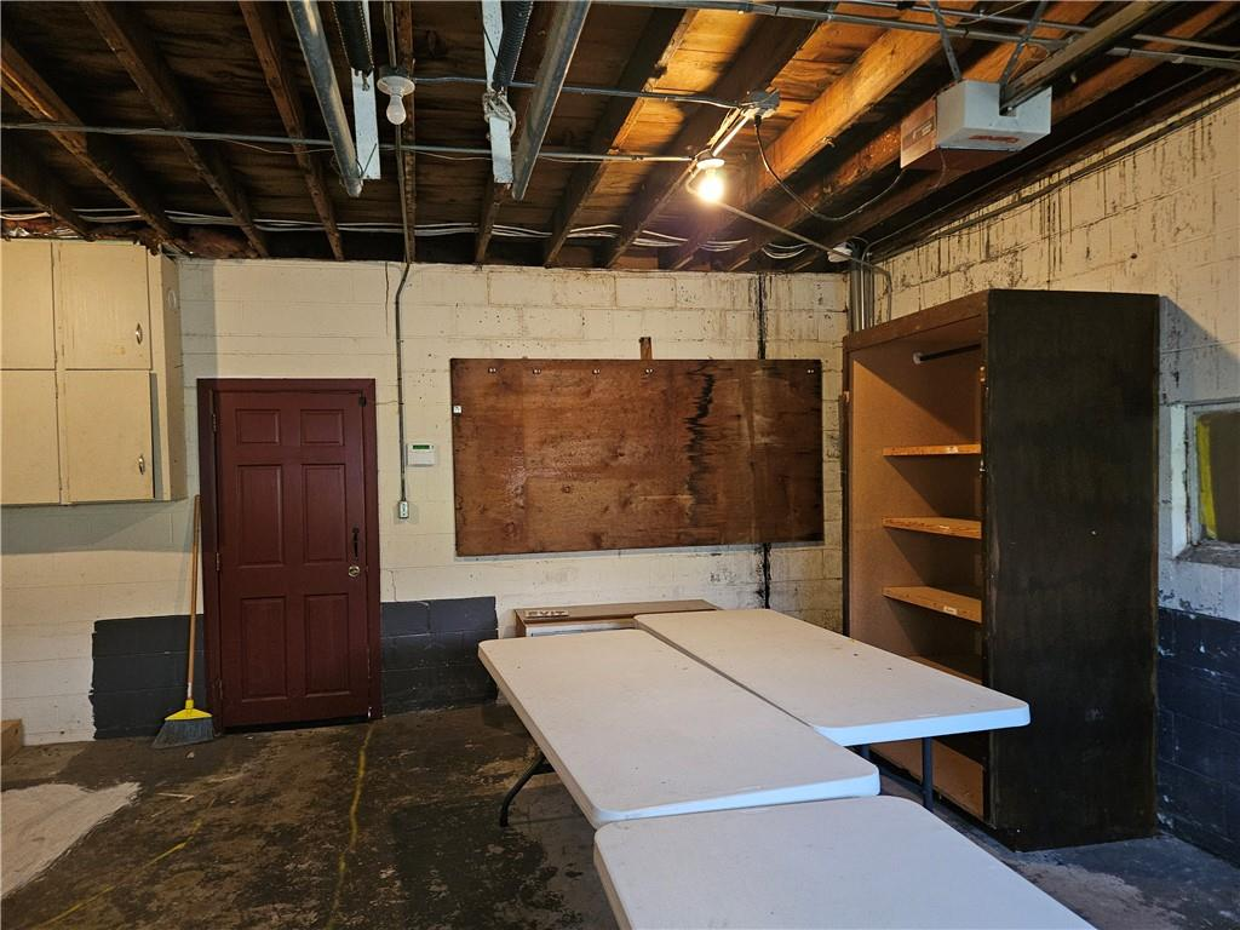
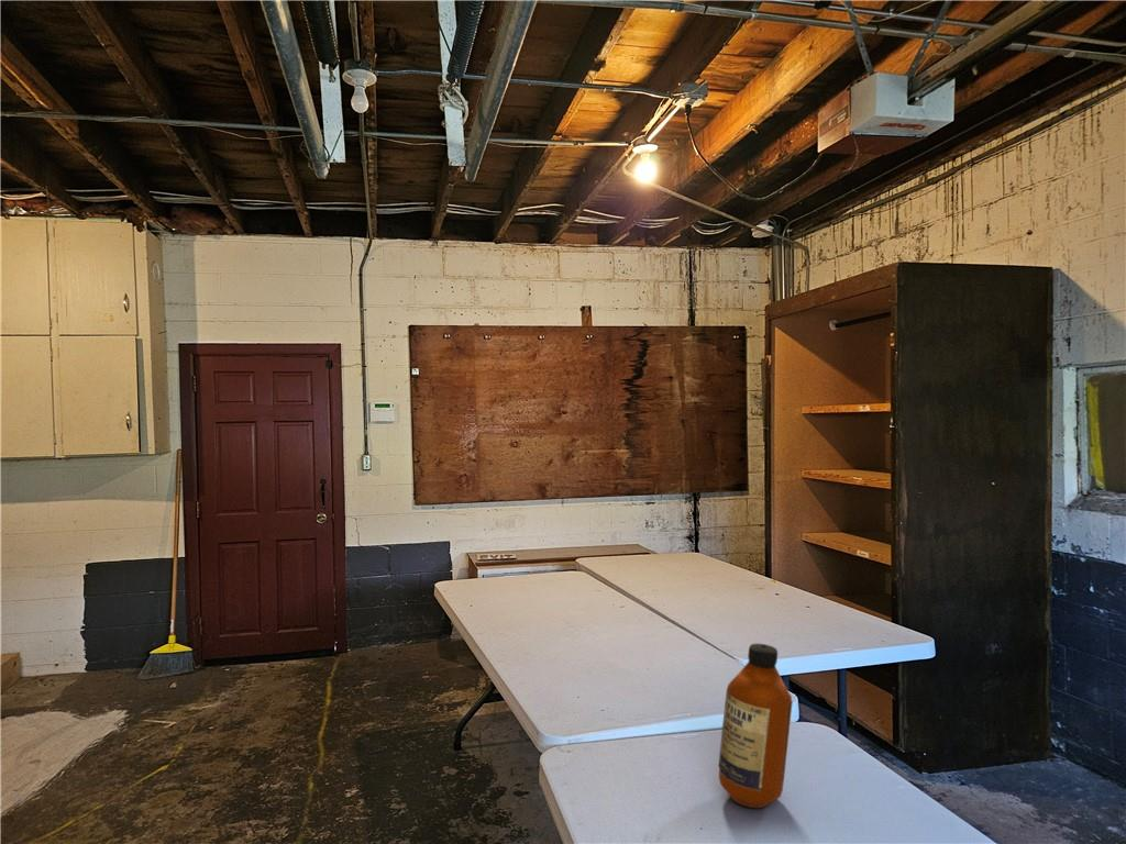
+ bottle [718,643,794,809]
